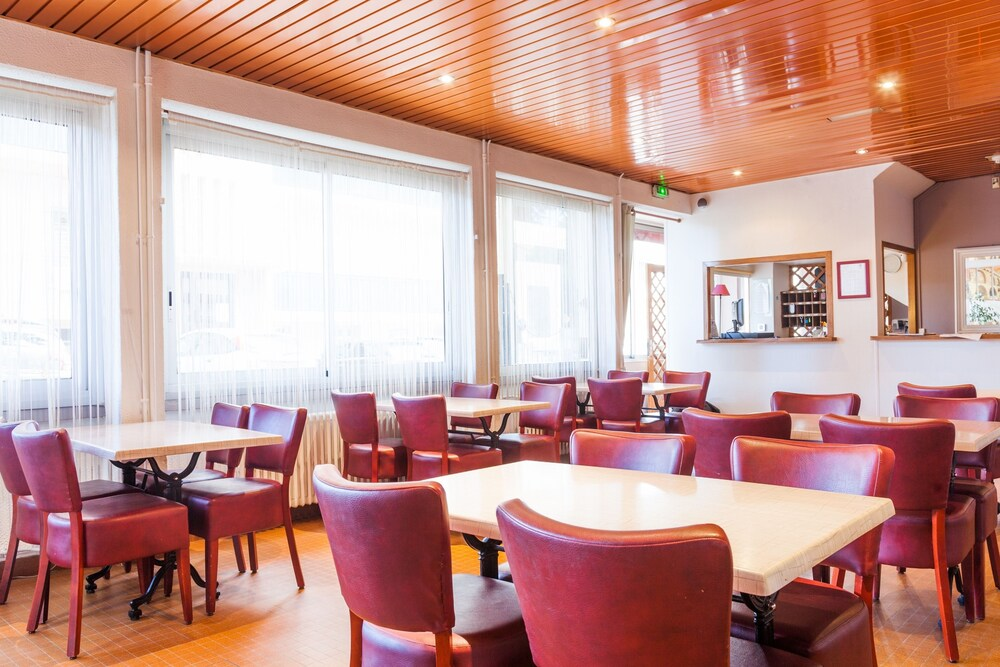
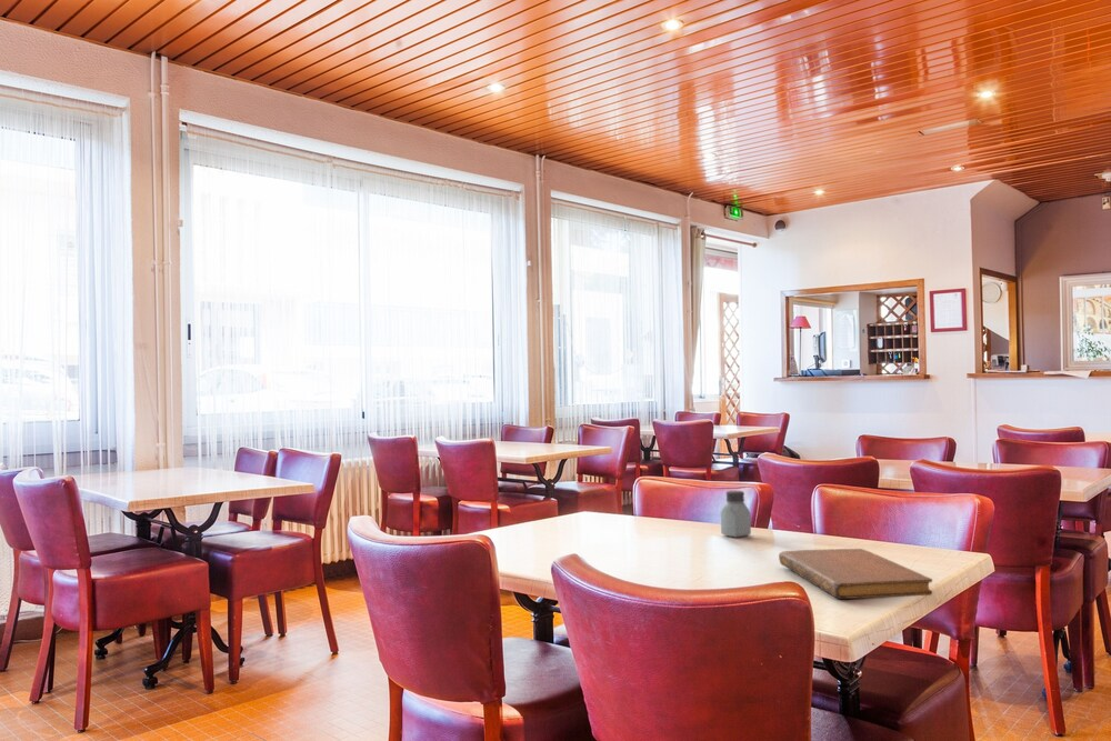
+ notebook [778,548,933,600]
+ saltshaker [720,490,752,539]
